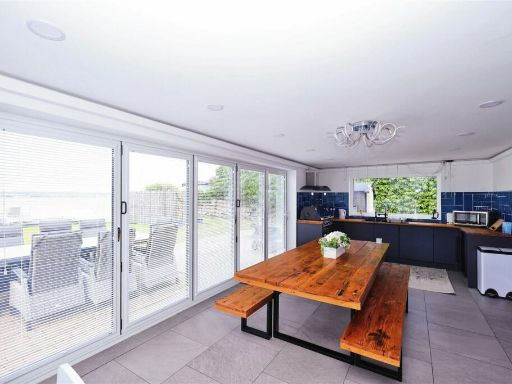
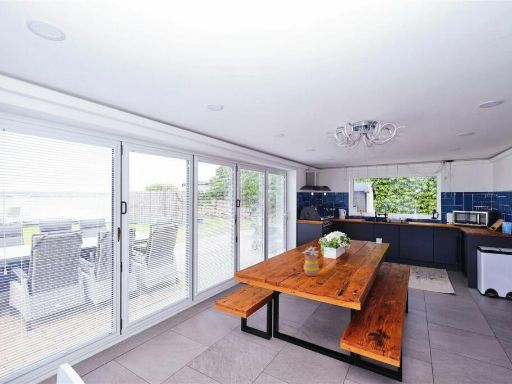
+ flowerpot [301,246,320,277]
